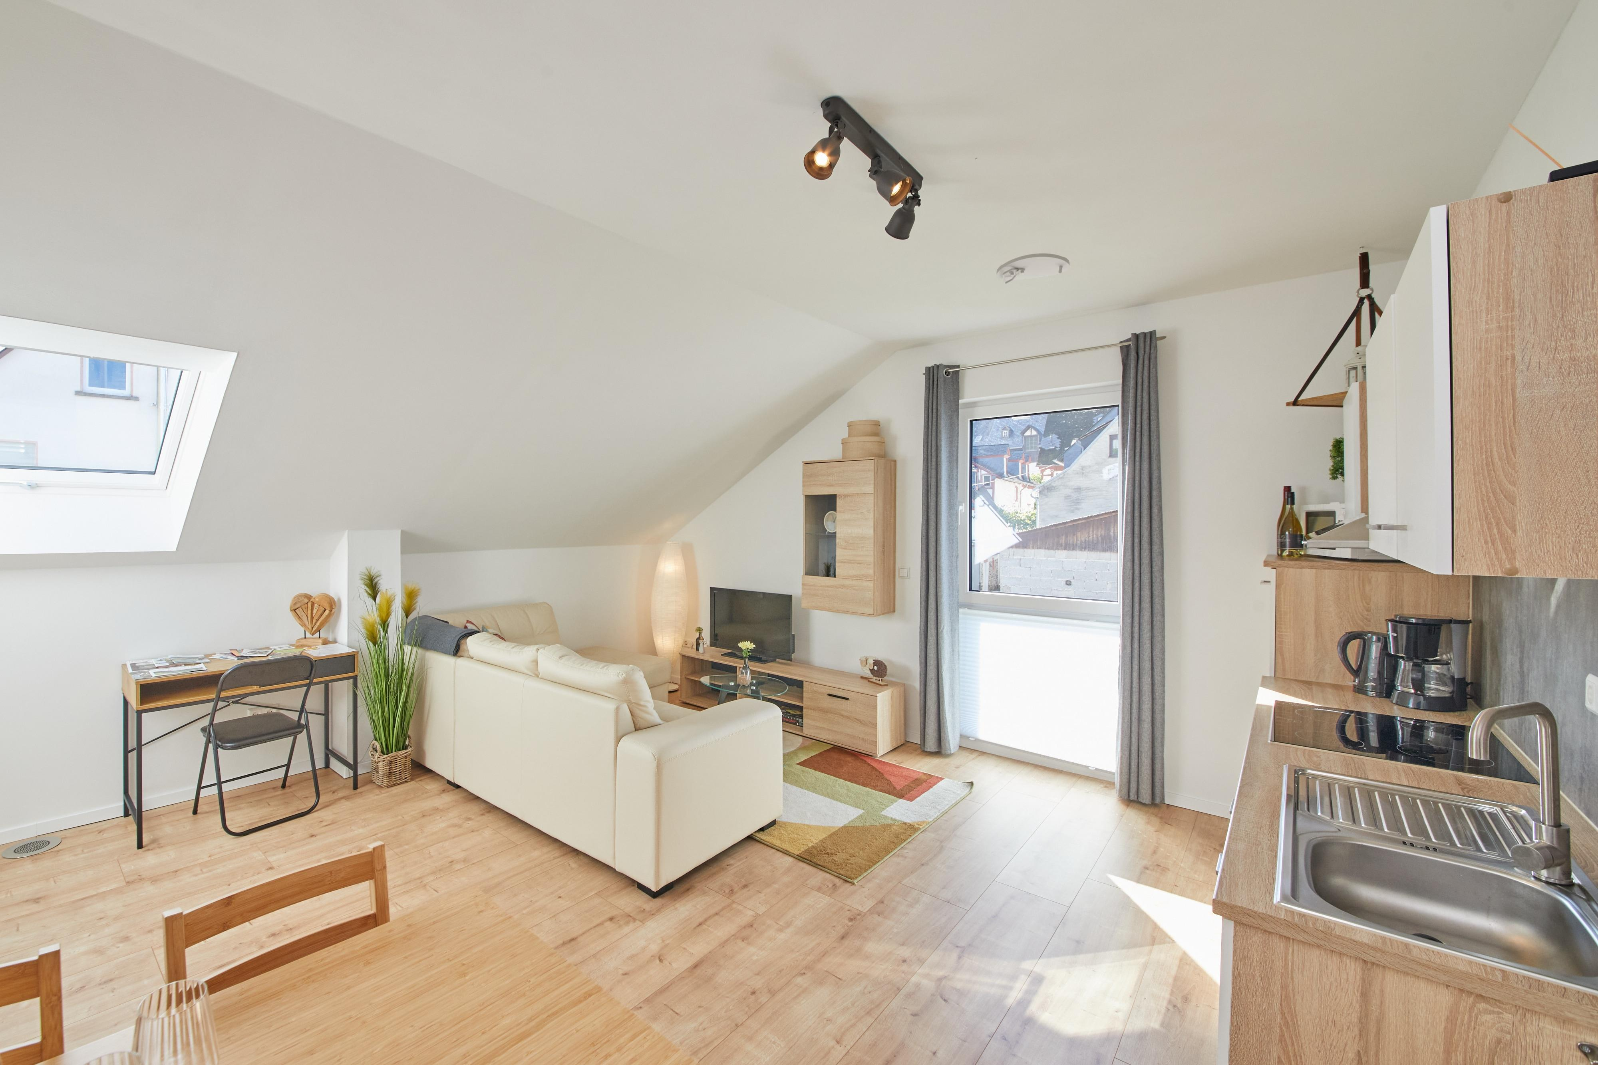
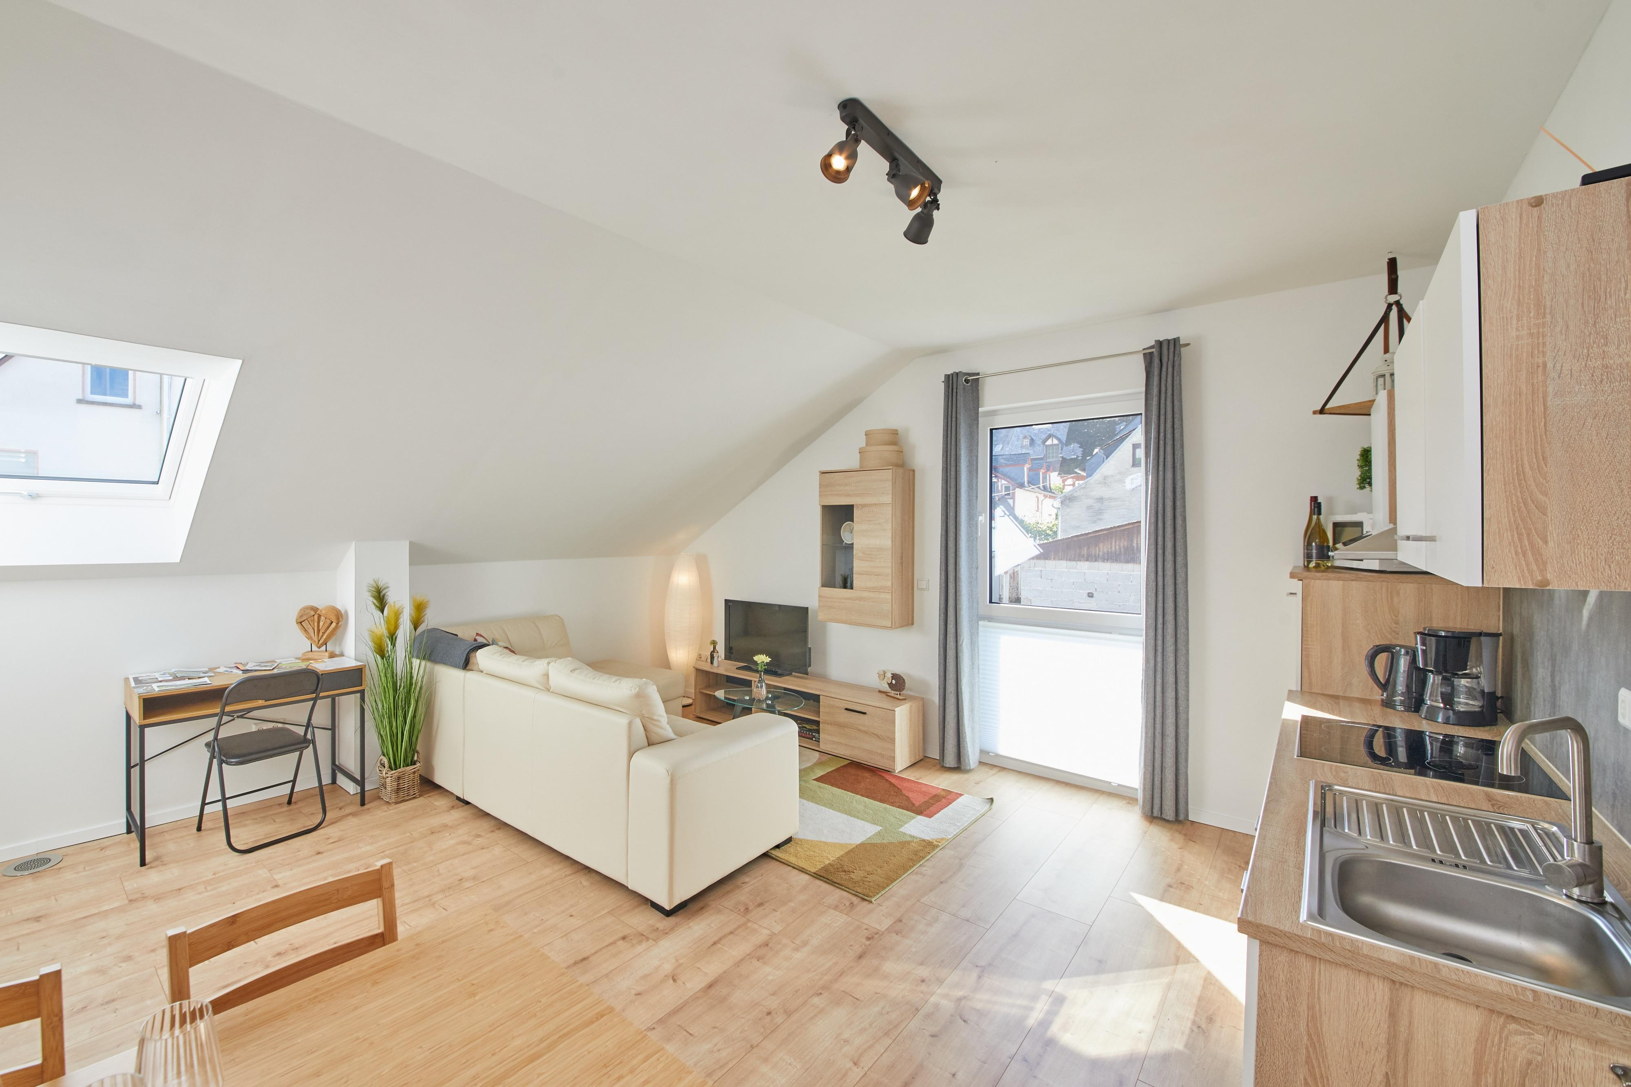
- smoke detector [996,253,1070,285]
